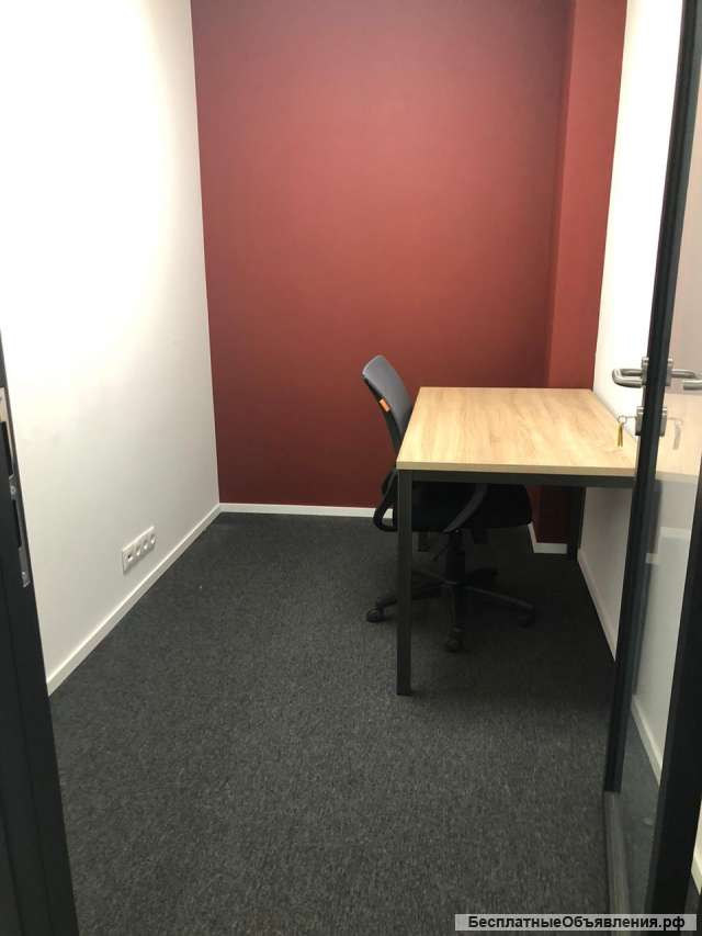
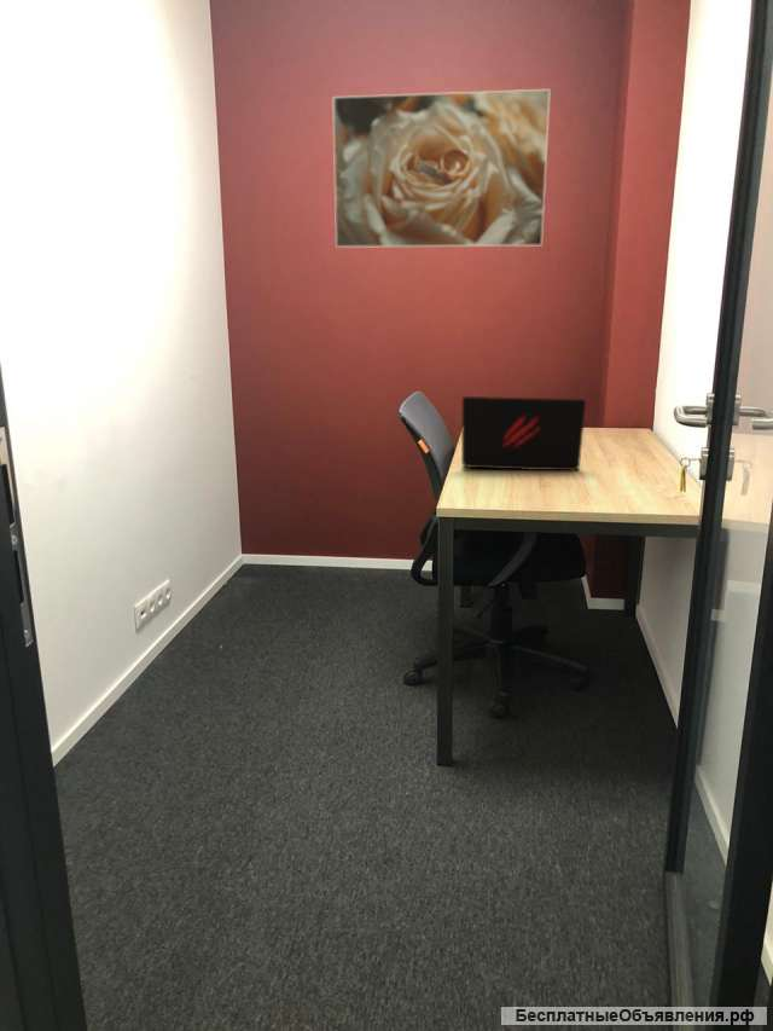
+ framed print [331,88,552,249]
+ laptop [460,395,587,471]
